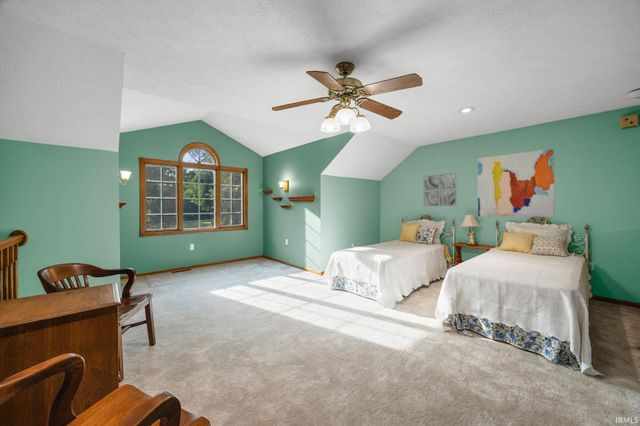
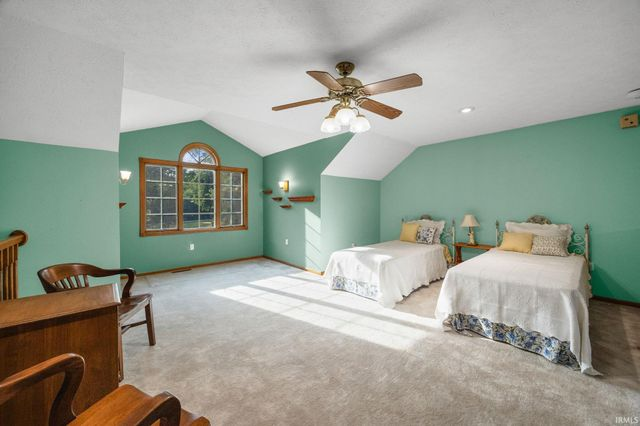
- wall art [423,172,457,207]
- wall art [477,148,555,217]
